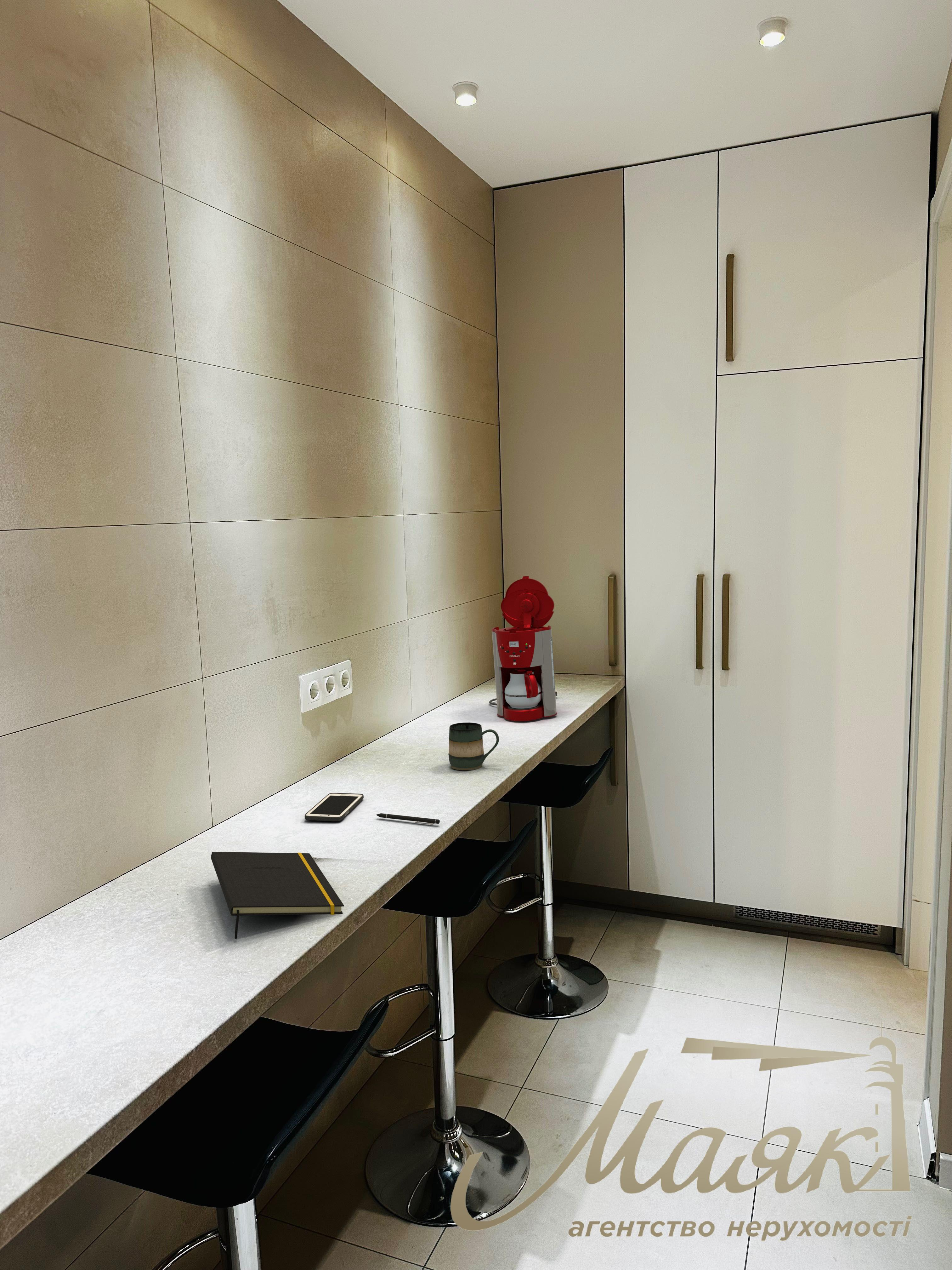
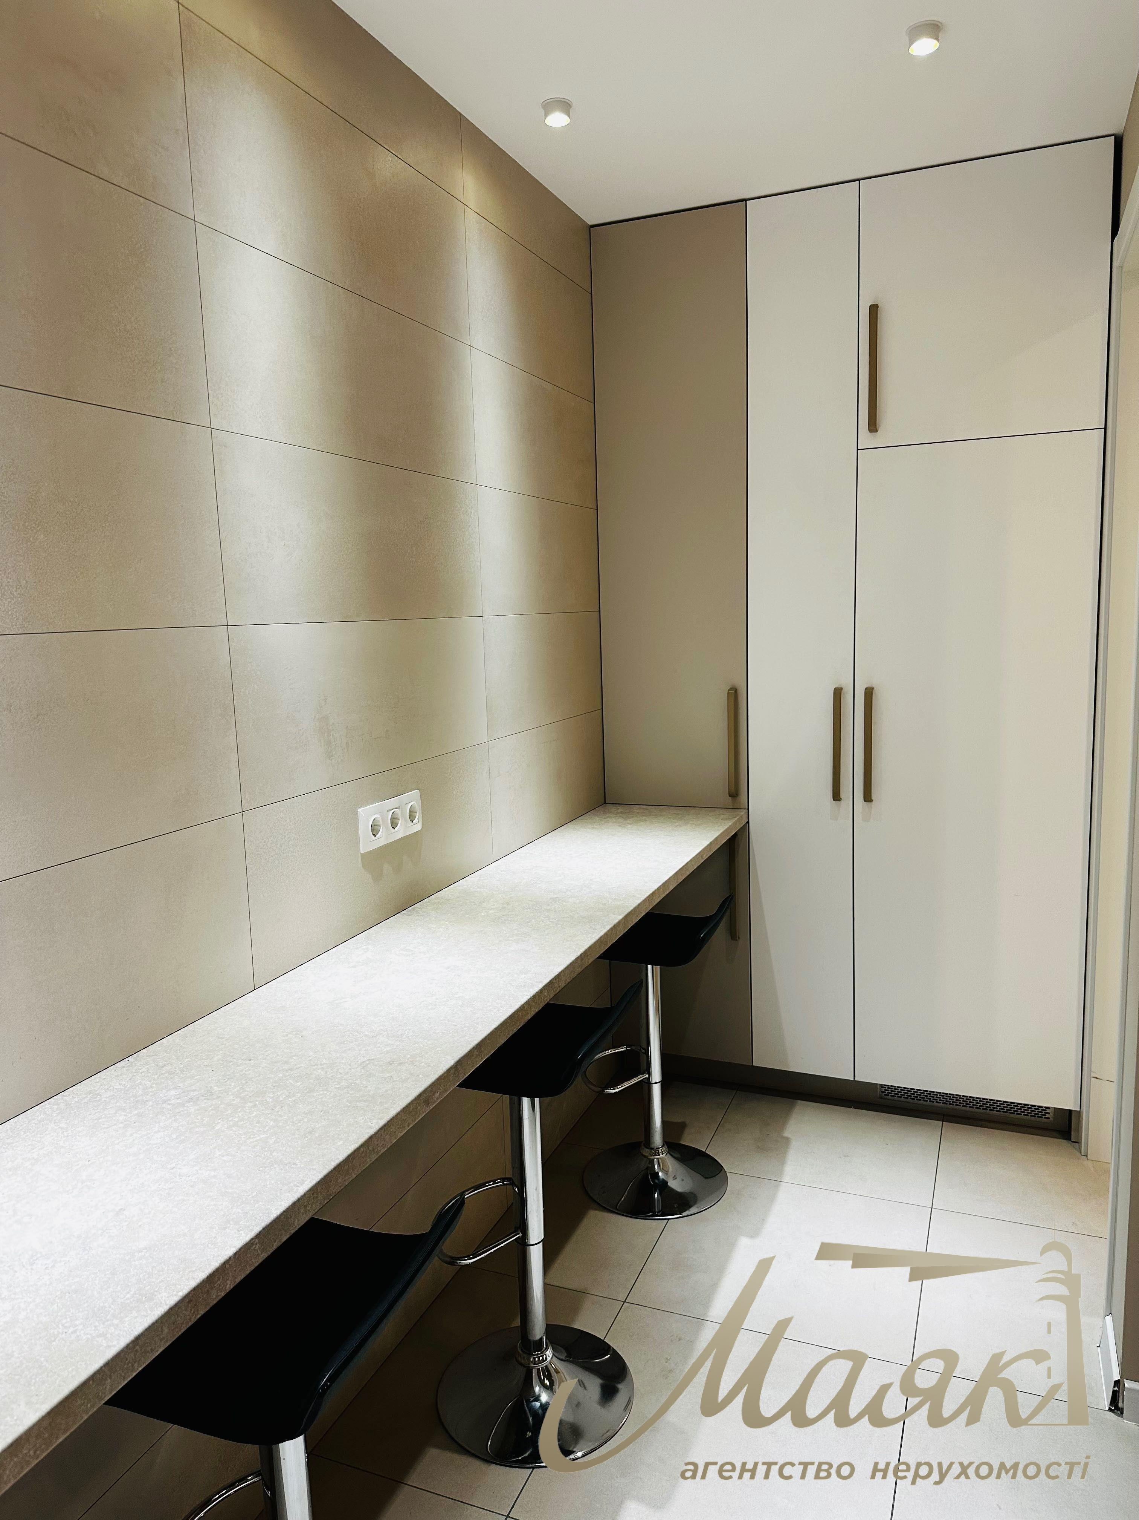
- mug [448,722,499,771]
- cell phone [304,792,364,822]
- pen [376,813,440,825]
- notepad [211,851,344,939]
- coffee maker [489,576,558,721]
